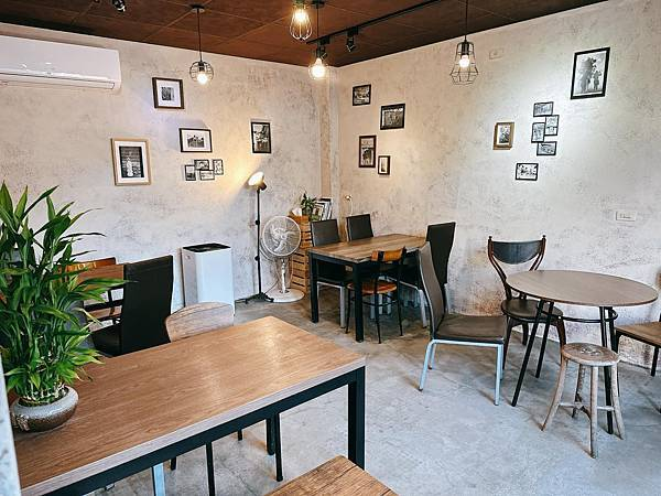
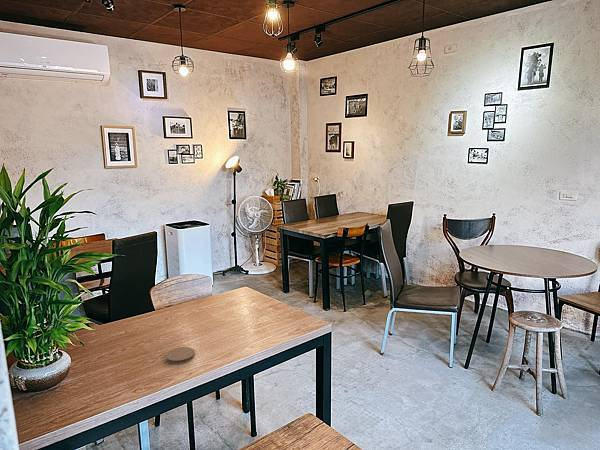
+ coaster [165,346,195,365]
